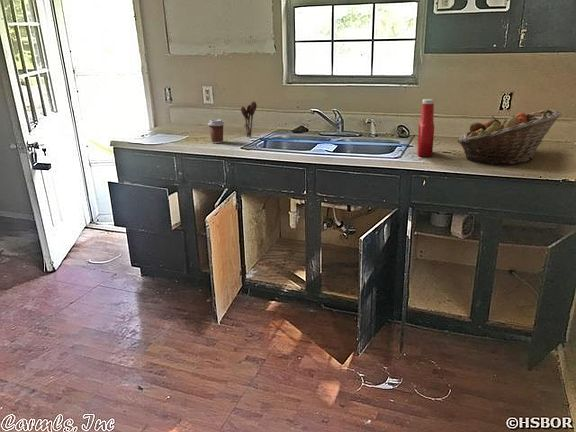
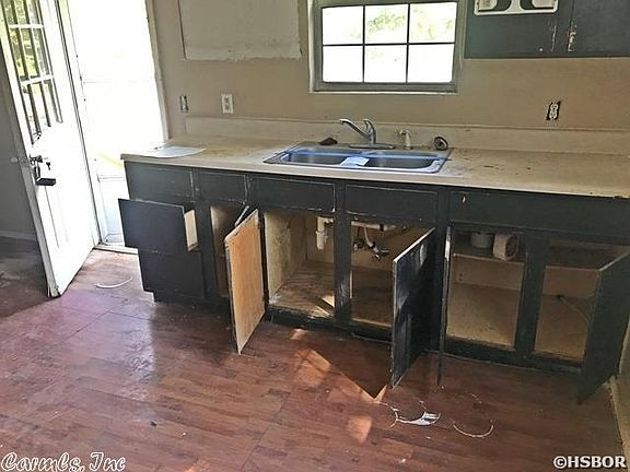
- fruit basket [457,108,562,166]
- utensil holder [240,100,258,138]
- soap bottle [416,98,435,158]
- coffee cup [207,118,225,144]
